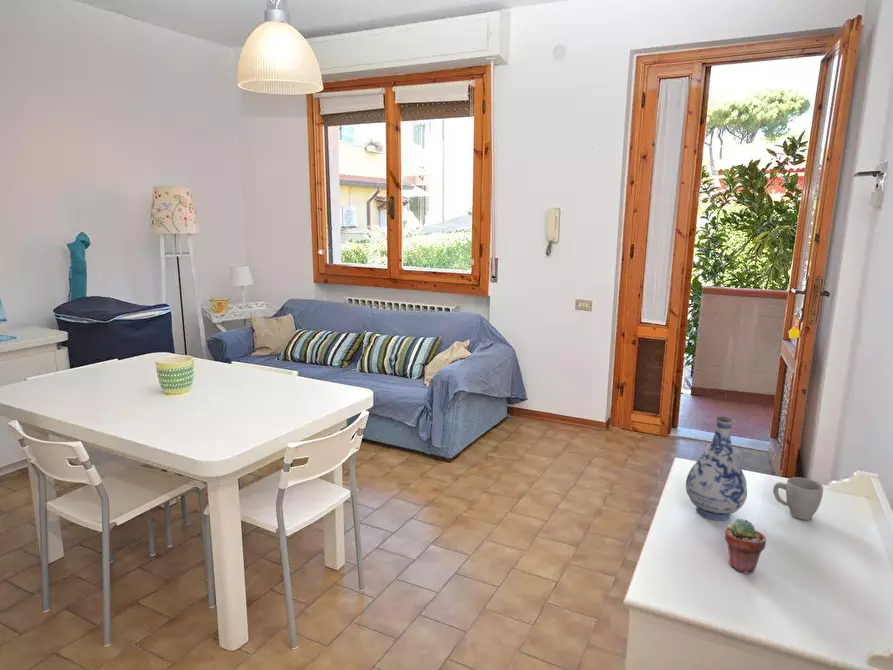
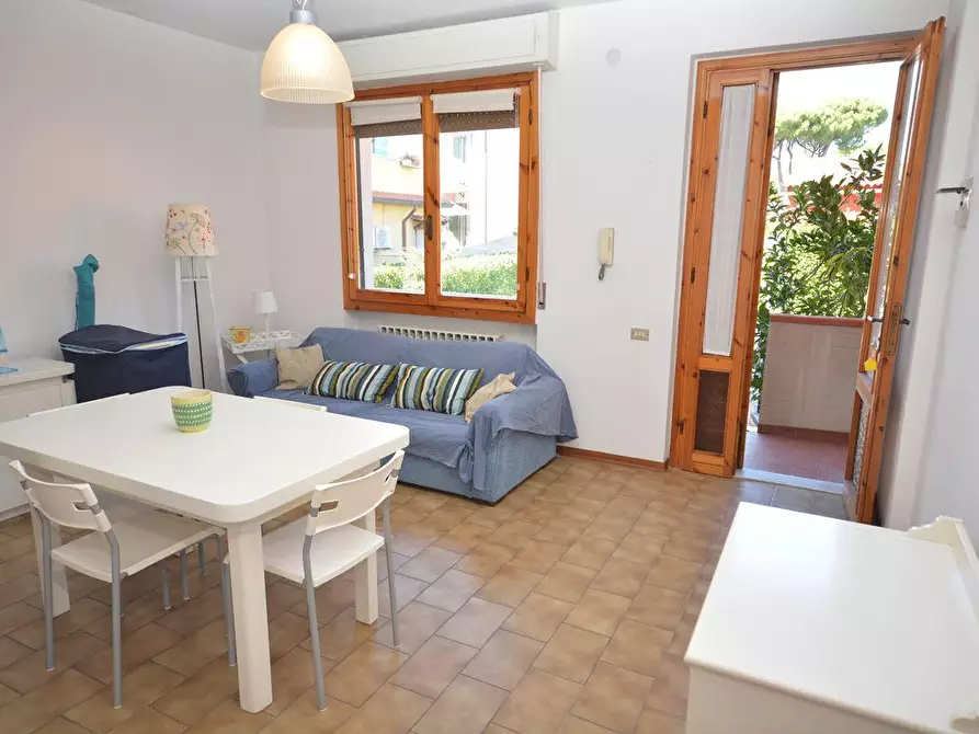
- potted succulent [724,518,767,574]
- vase [685,416,748,521]
- mug [772,476,824,521]
